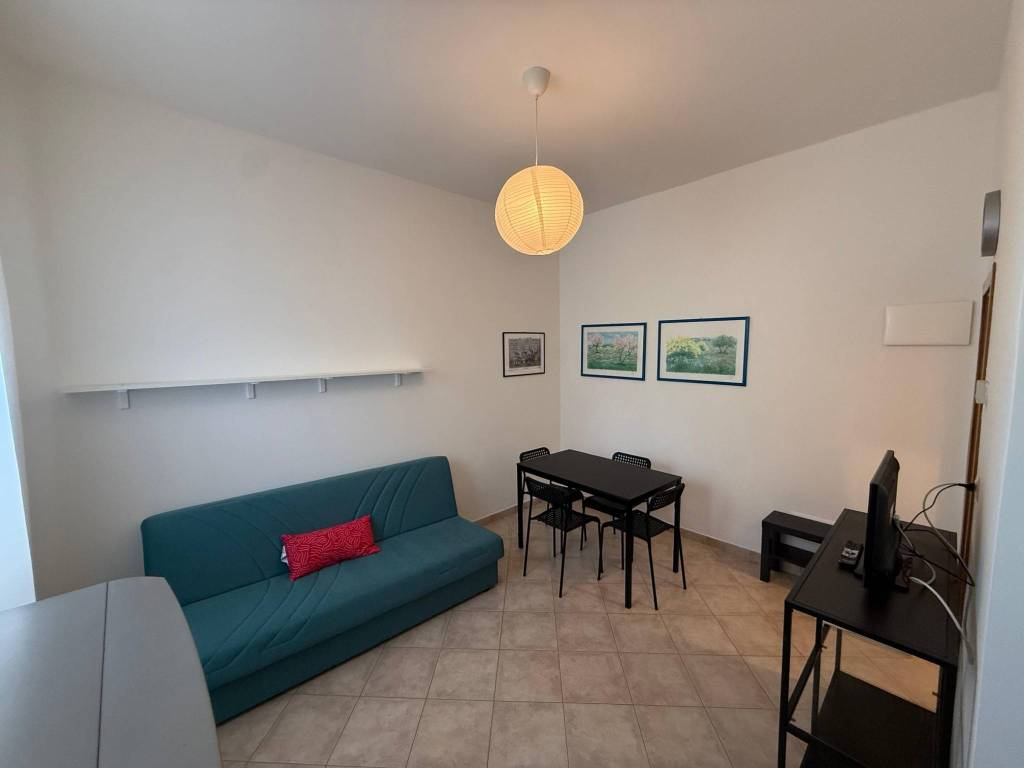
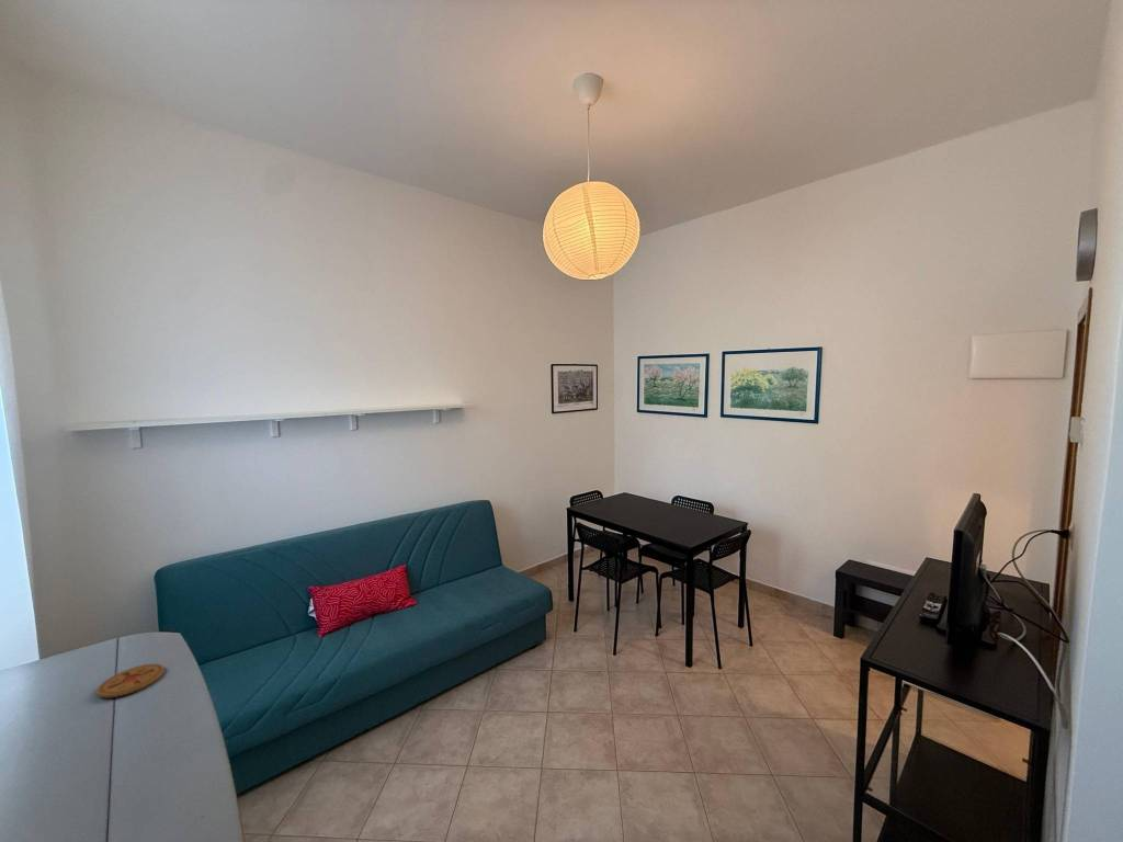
+ coaster [97,663,166,698]
